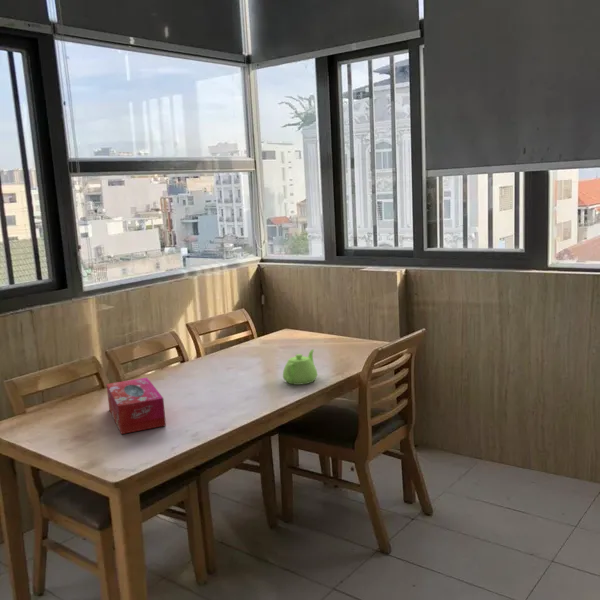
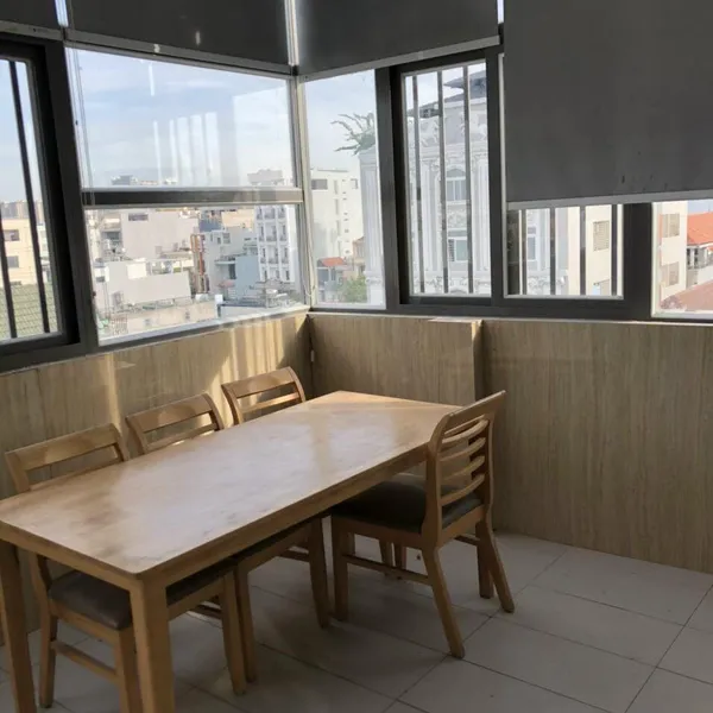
- tissue box [106,377,167,435]
- teapot [282,348,318,386]
